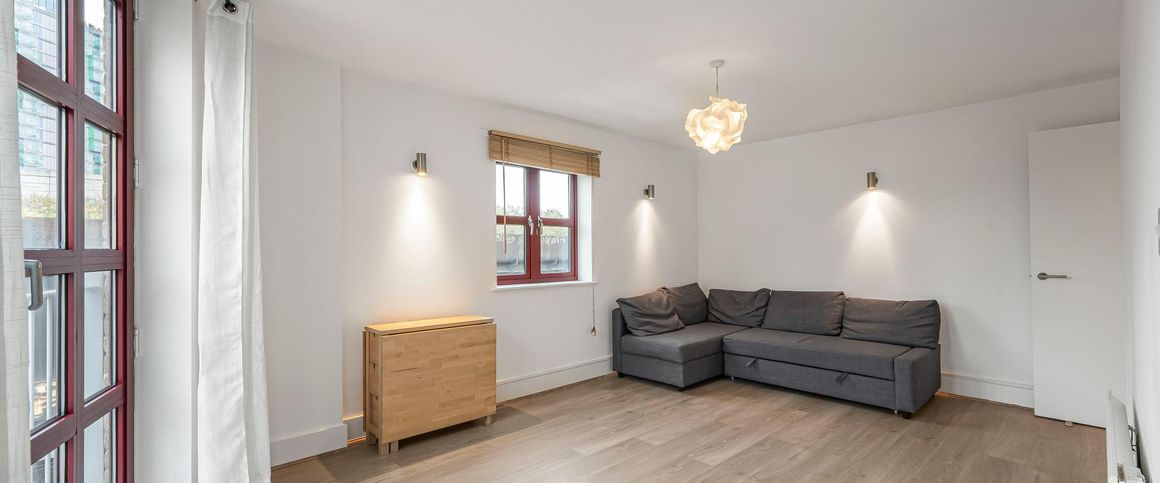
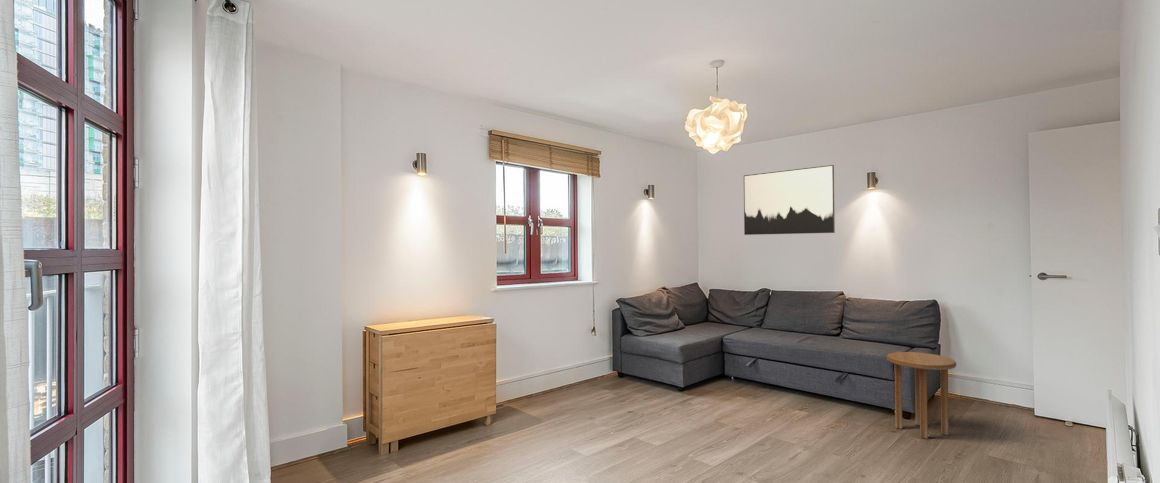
+ side table [886,351,957,440]
+ wall art [743,164,836,236]
